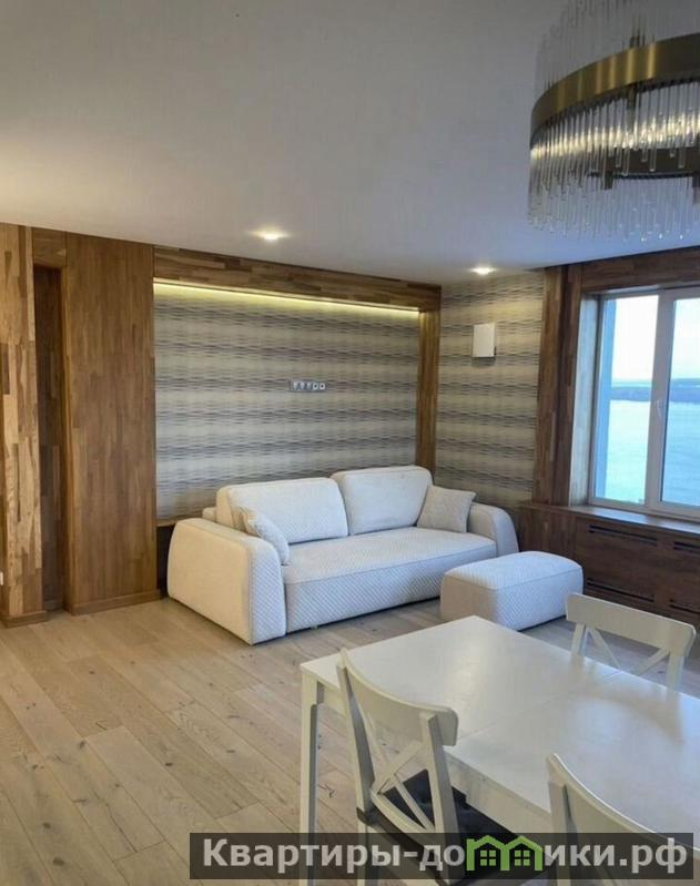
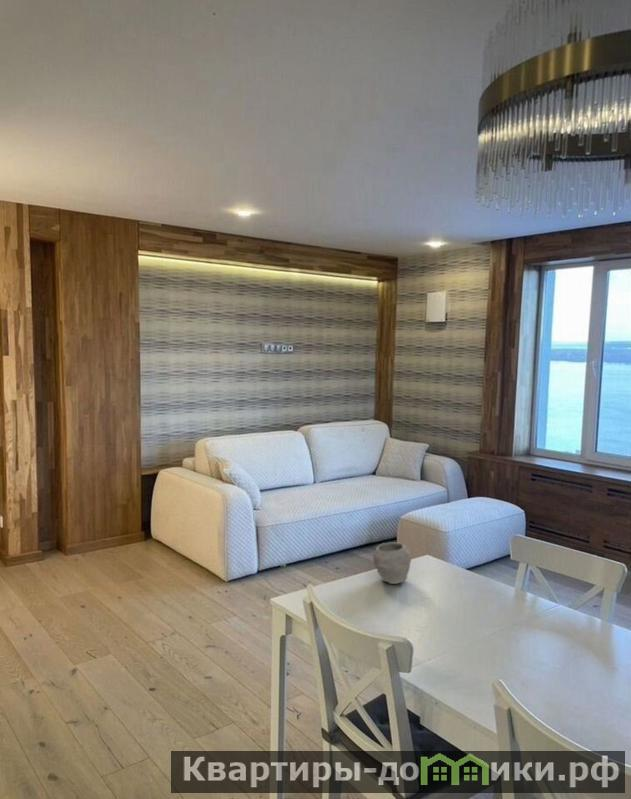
+ bowl [372,541,412,585]
